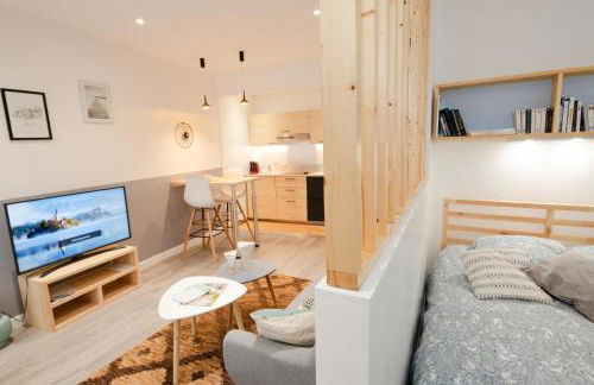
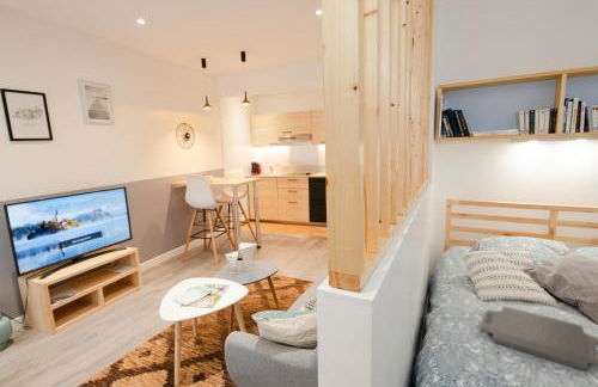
+ serving tray [478,305,598,373]
